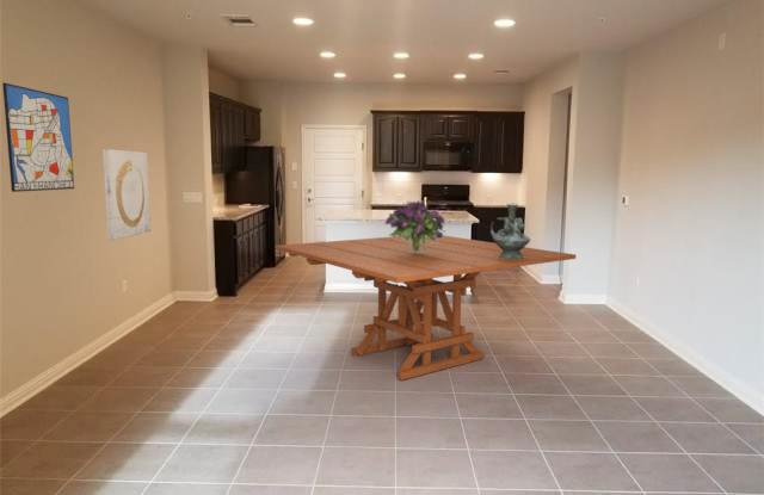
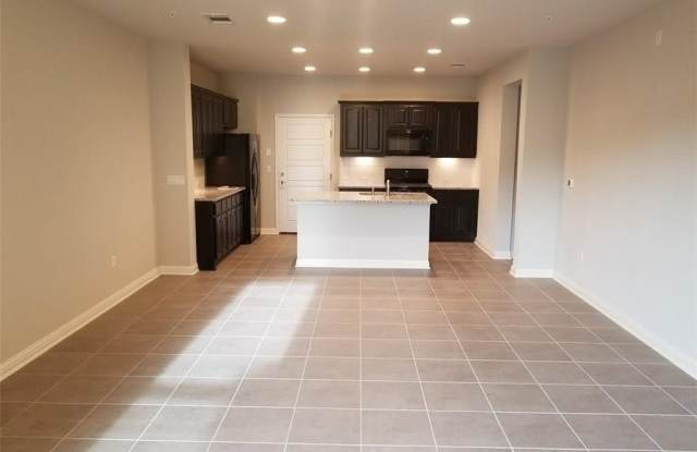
- decorative urn [489,202,531,259]
- wall art [1,81,75,193]
- wall art [101,148,152,241]
- bouquet [383,199,446,253]
- dining table [273,235,577,382]
